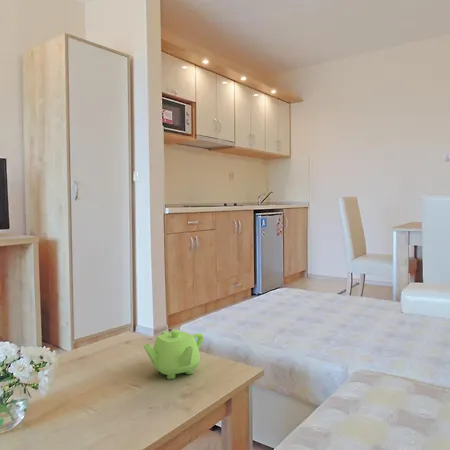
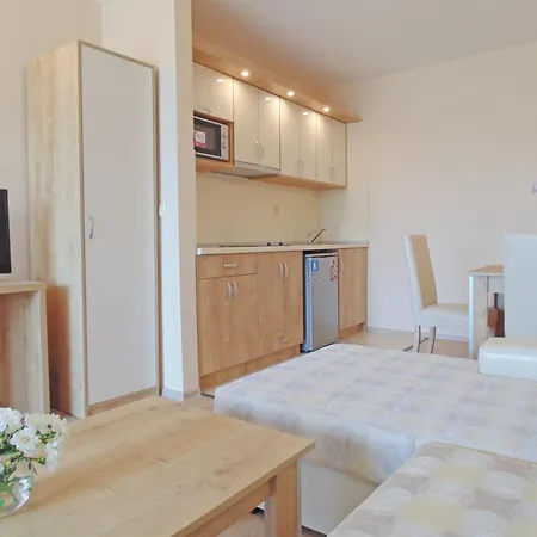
- teapot [142,329,205,380]
